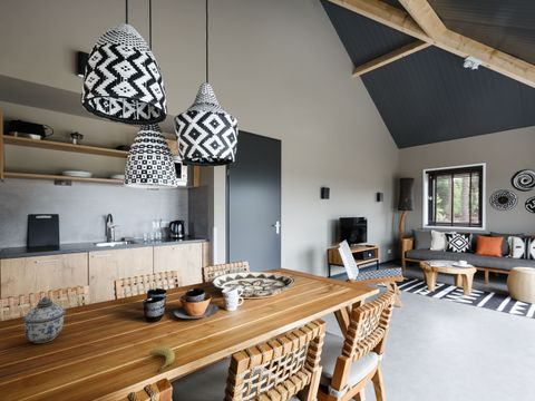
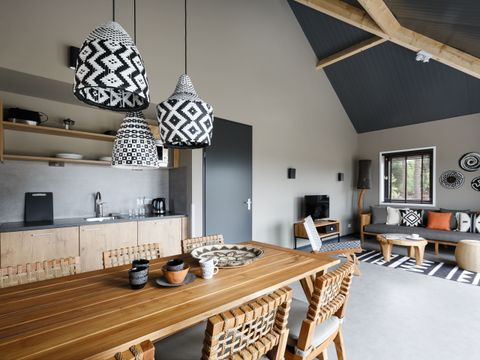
- fruit [148,345,176,373]
- lidded jar [22,295,67,344]
